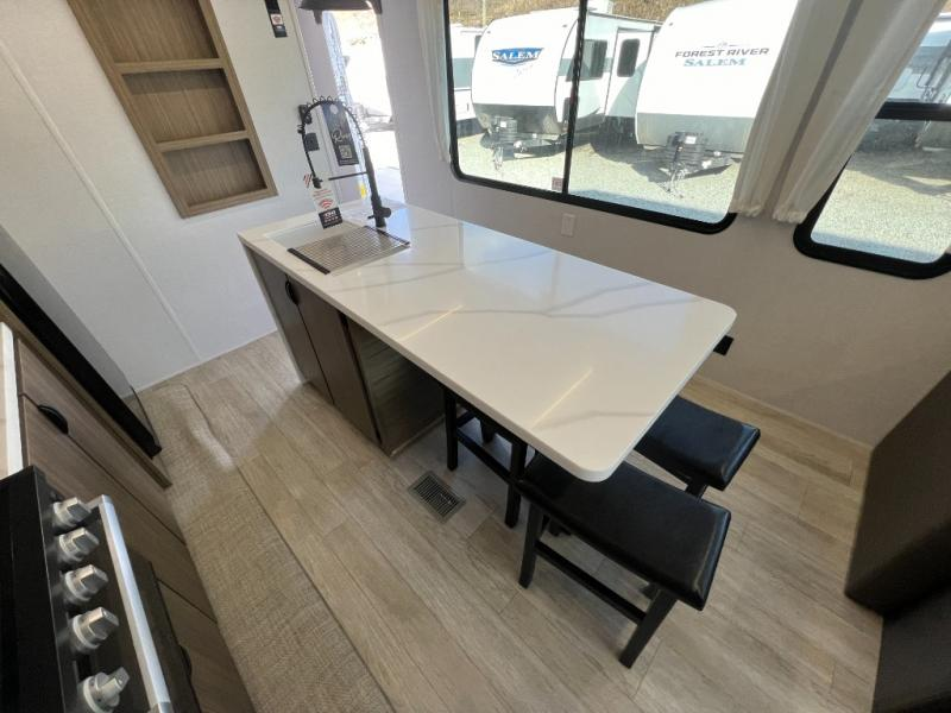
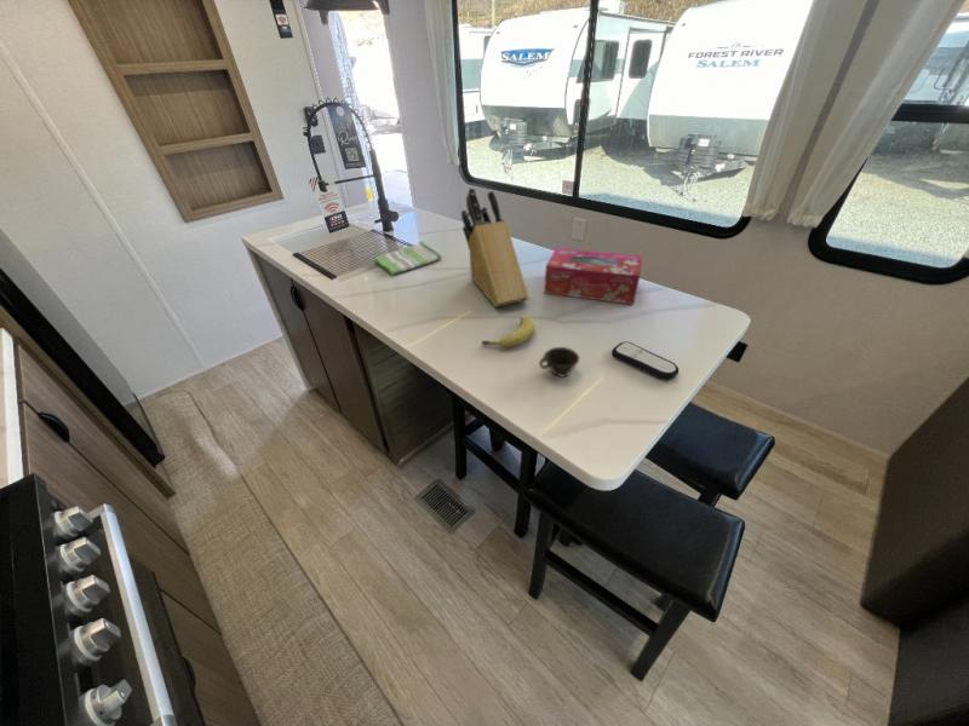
+ tissue box [543,247,643,306]
+ cup [538,346,580,378]
+ knife block [460,186,531,309]
+ dish towel [373,240,443,276]
+ remote control [610,340,680,381]
+ fruit [481,315,535,348]
